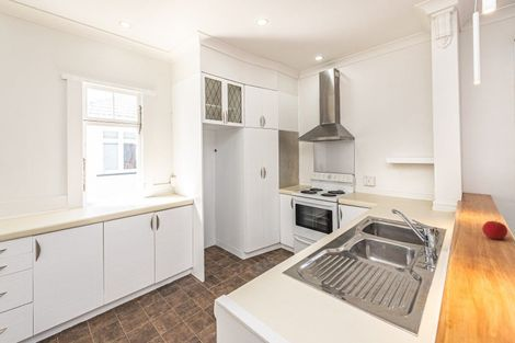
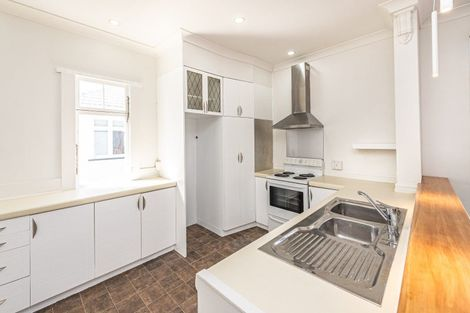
- fruit [481,219,508,240]
